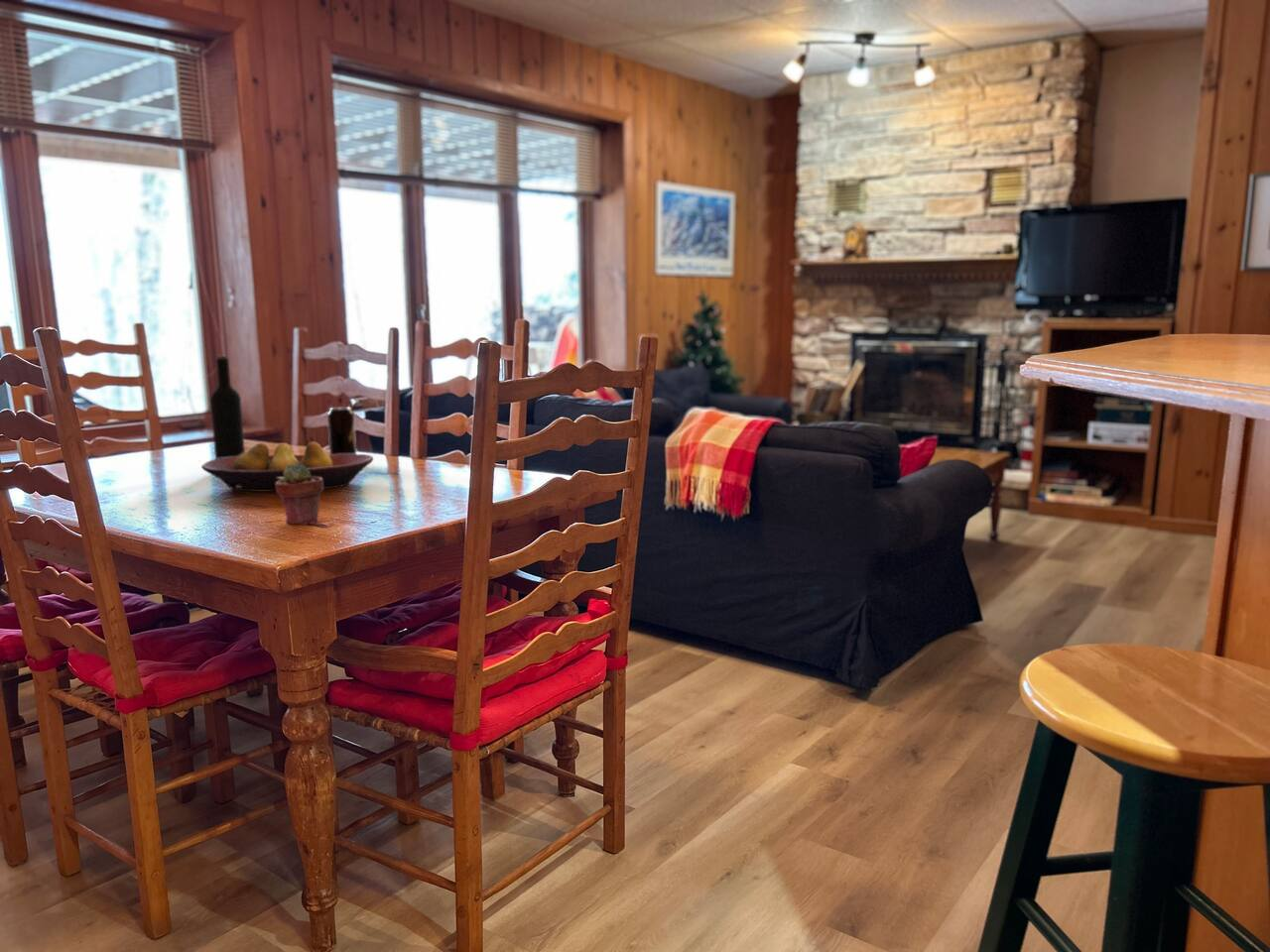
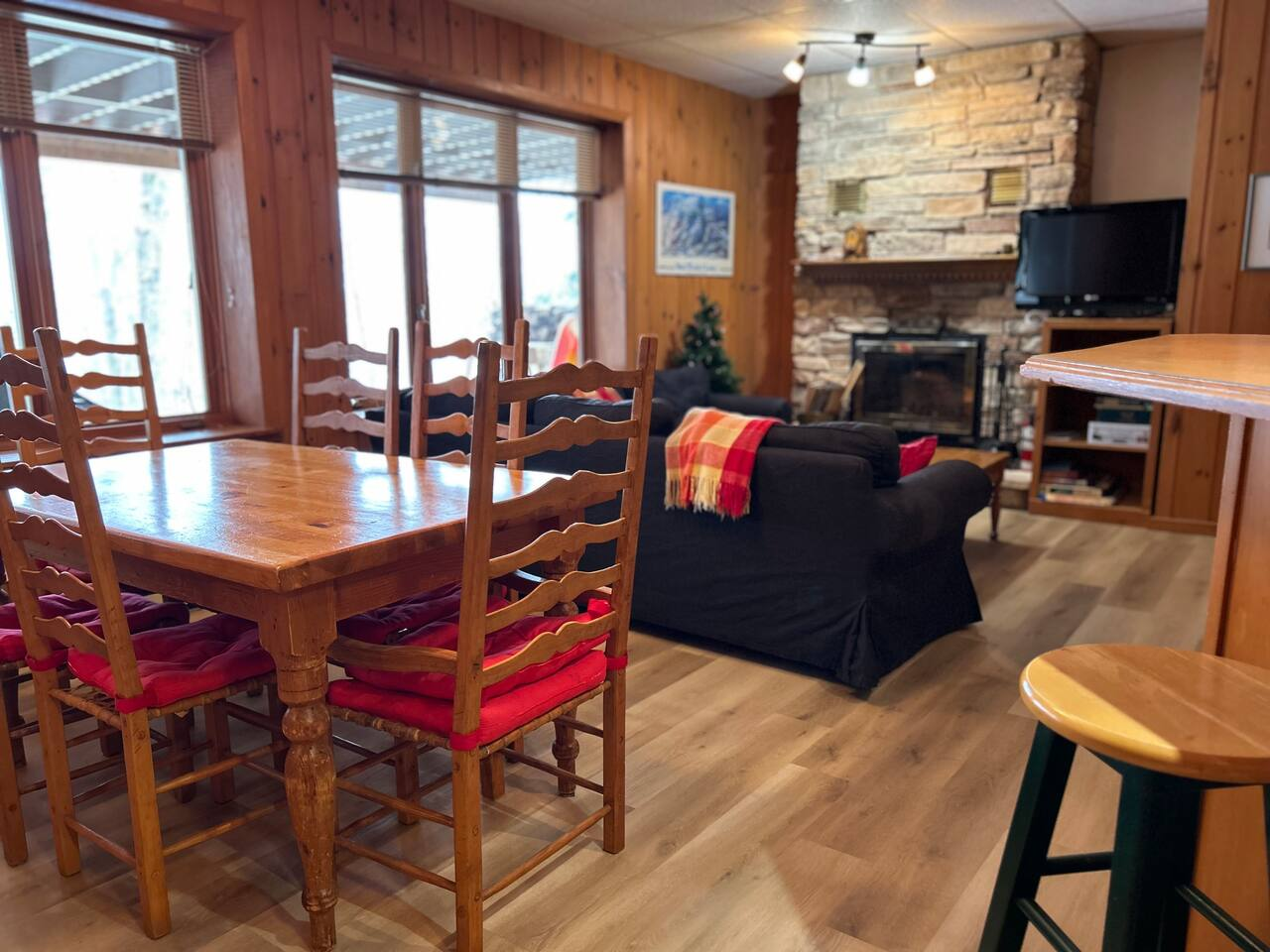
- potted succulent [276,463,324,526]
- wine bottle [209,355,246,459]
- beverage can [326,406,357,455]
- fruit bowl [200,440,374,493]
